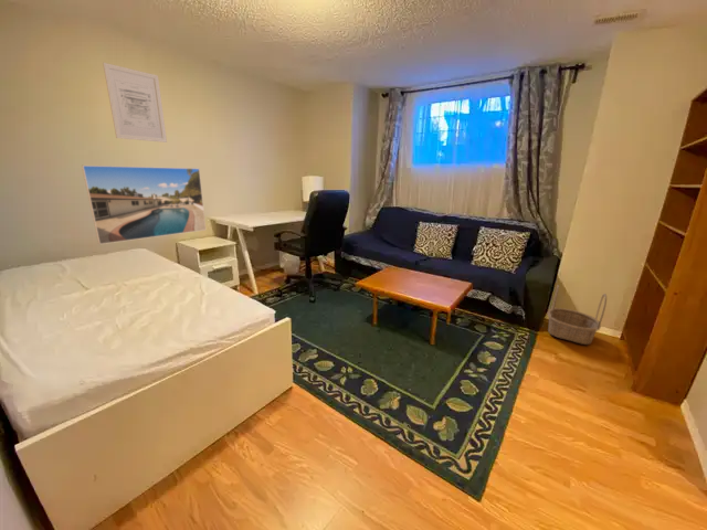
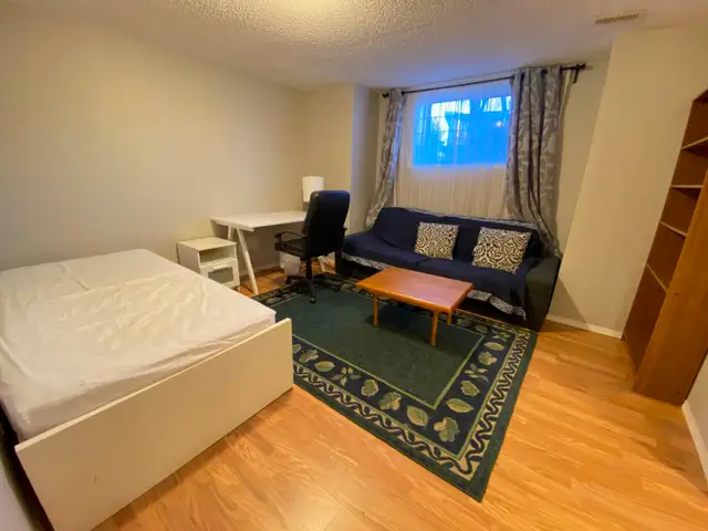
- wall art [102,62,168,144]
- basket [547,284,608,346]
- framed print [81,165,207,245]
